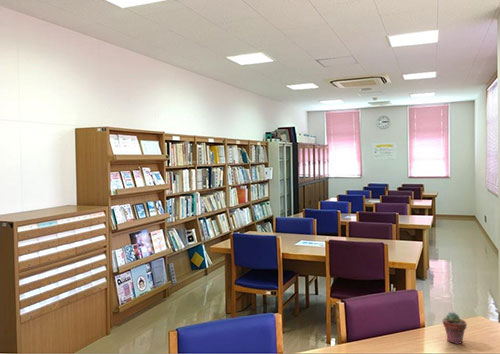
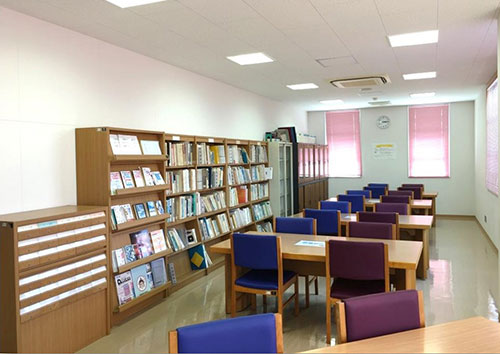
- potted succulent [442,311,468,345]
